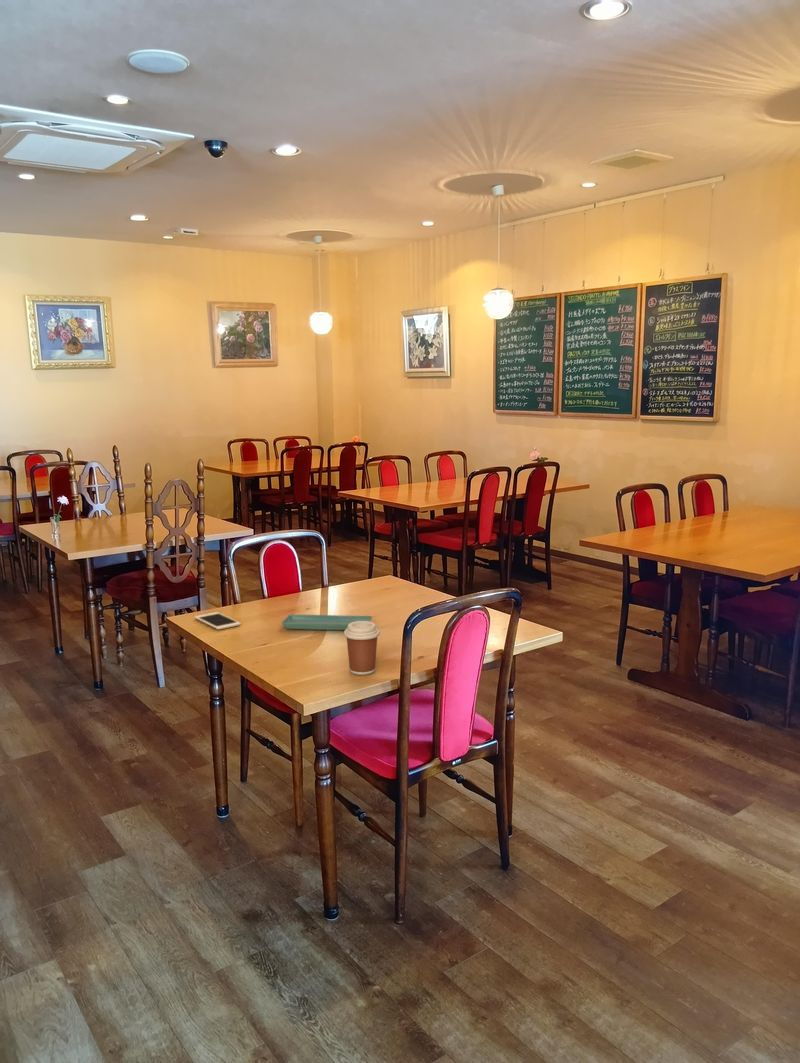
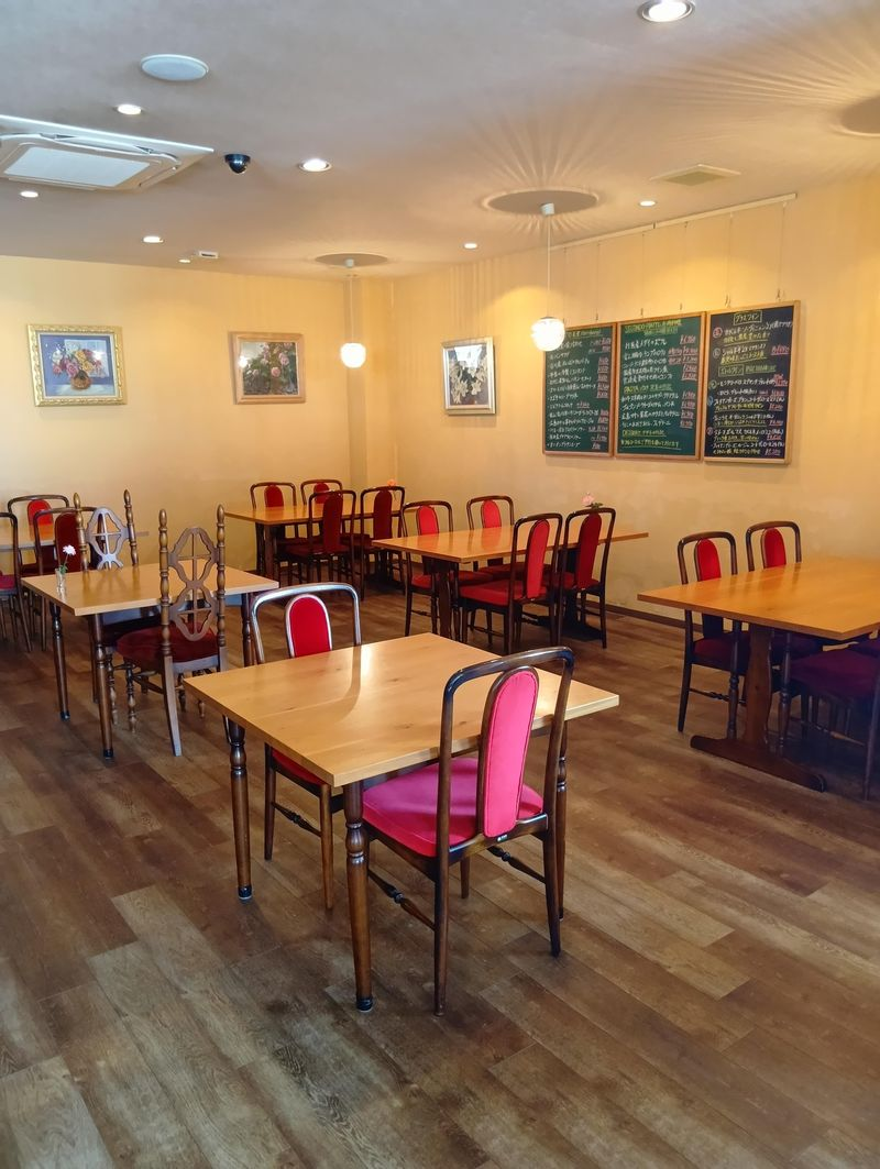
- cell phone [194,611,242,631]
- coffee cup [343,621,381,676]
- saucer [281,613,373,631]
